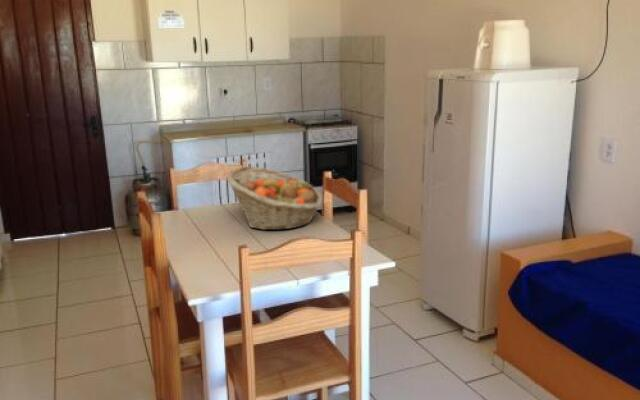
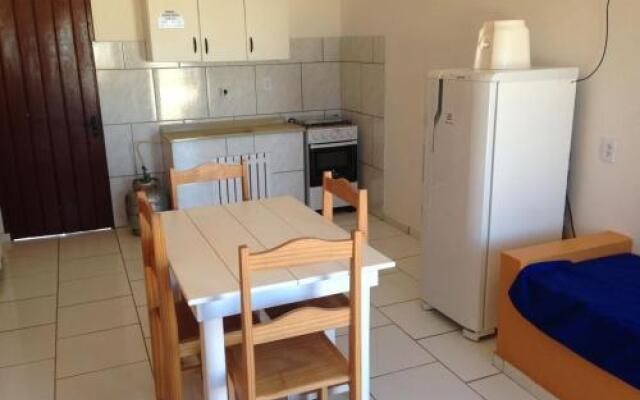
- fruit basket [225,165,323,231]
